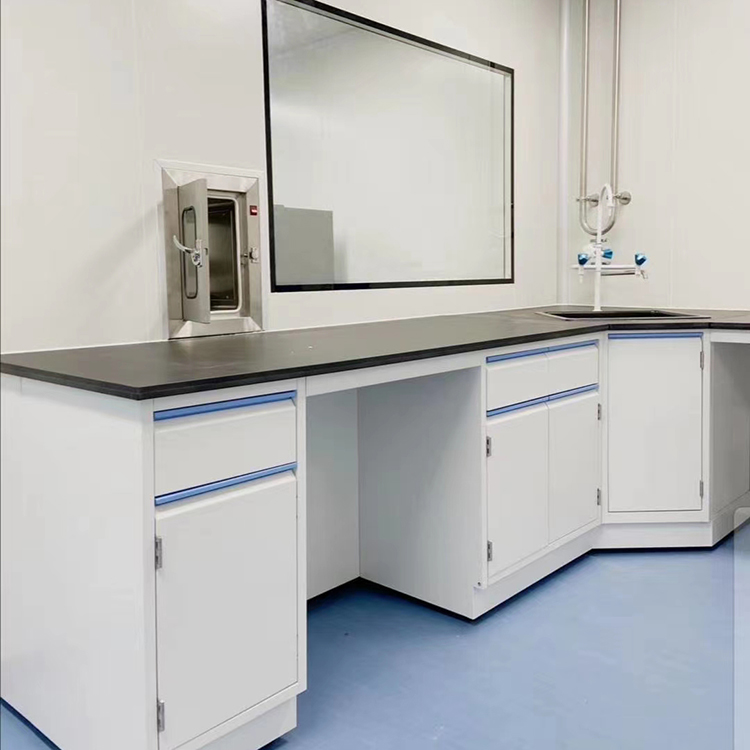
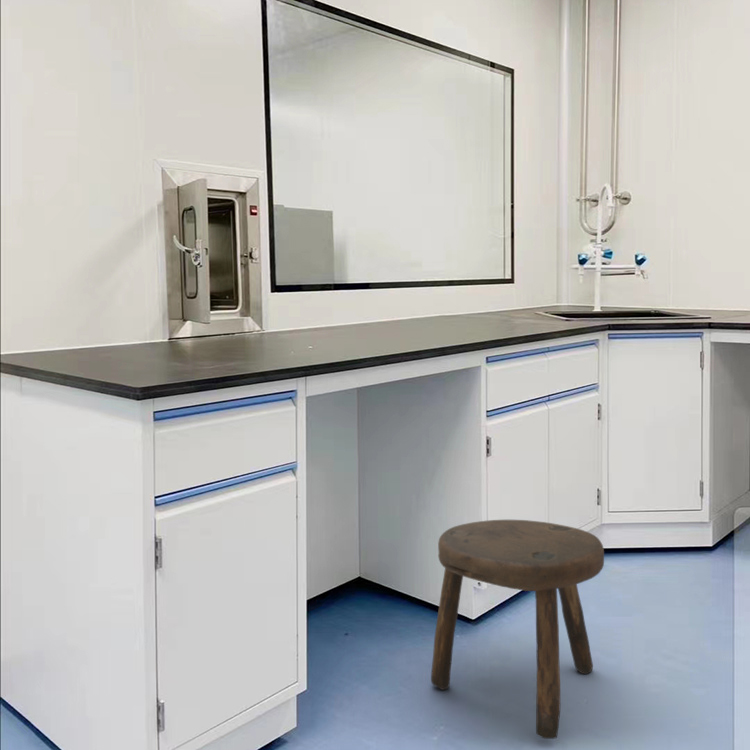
+ stool [430,519,605,740]
